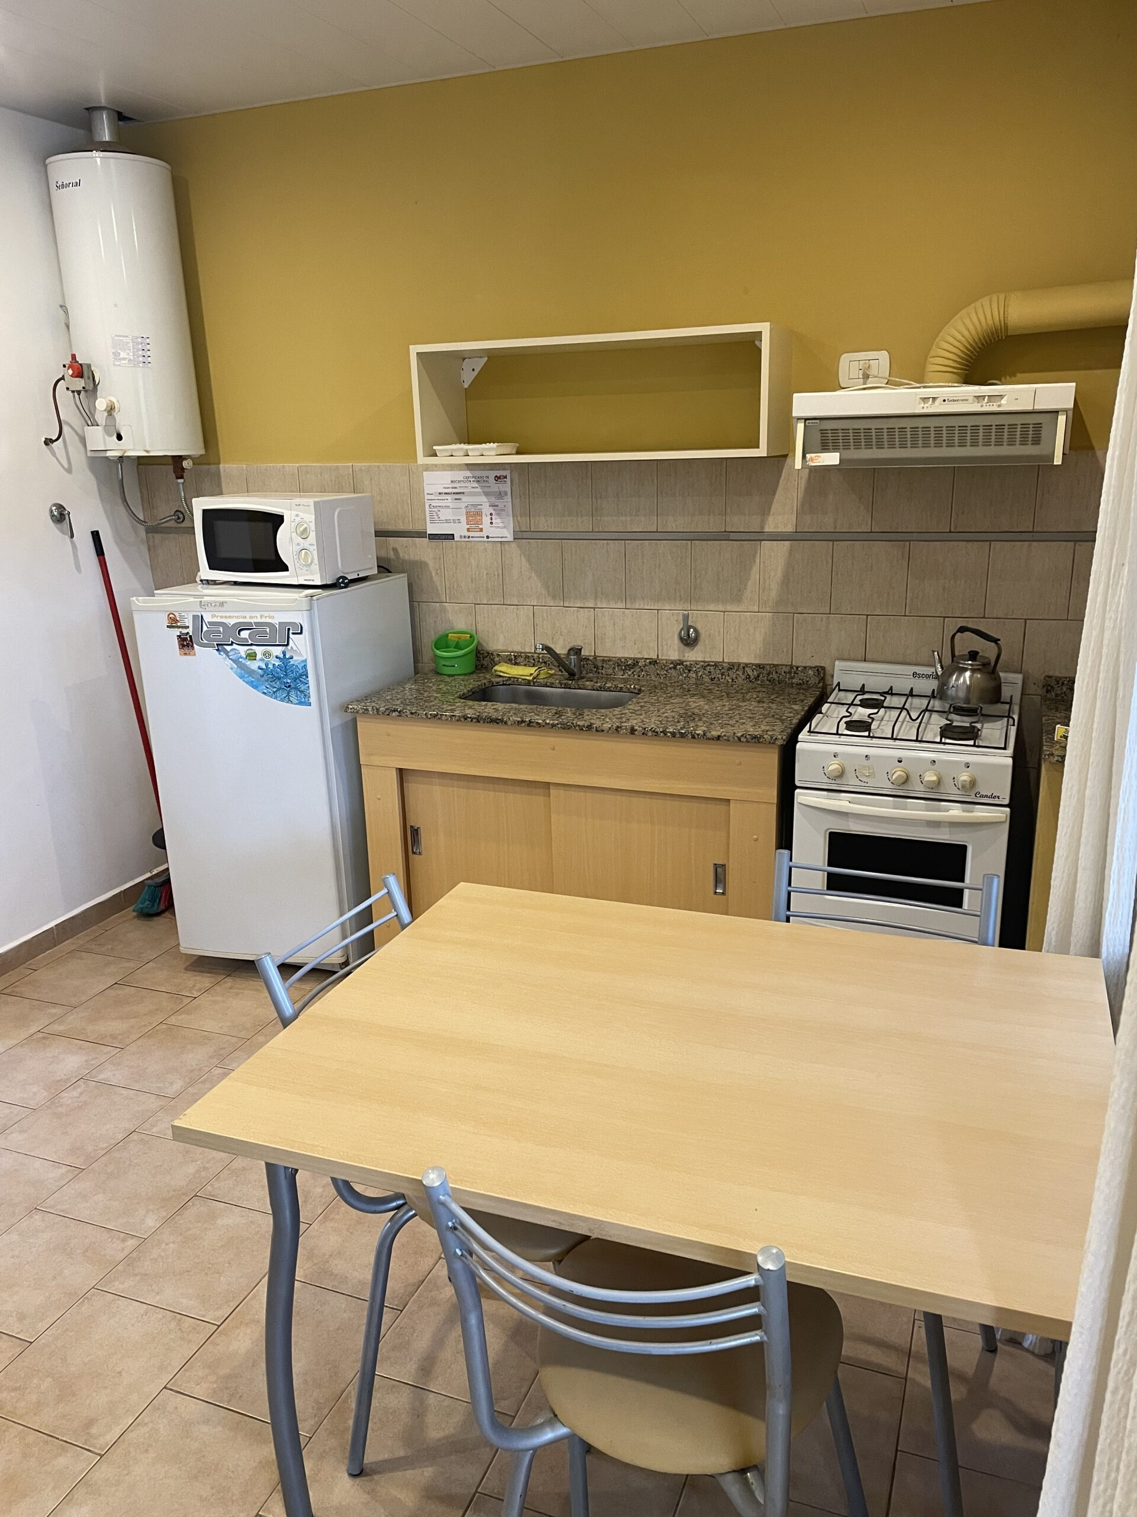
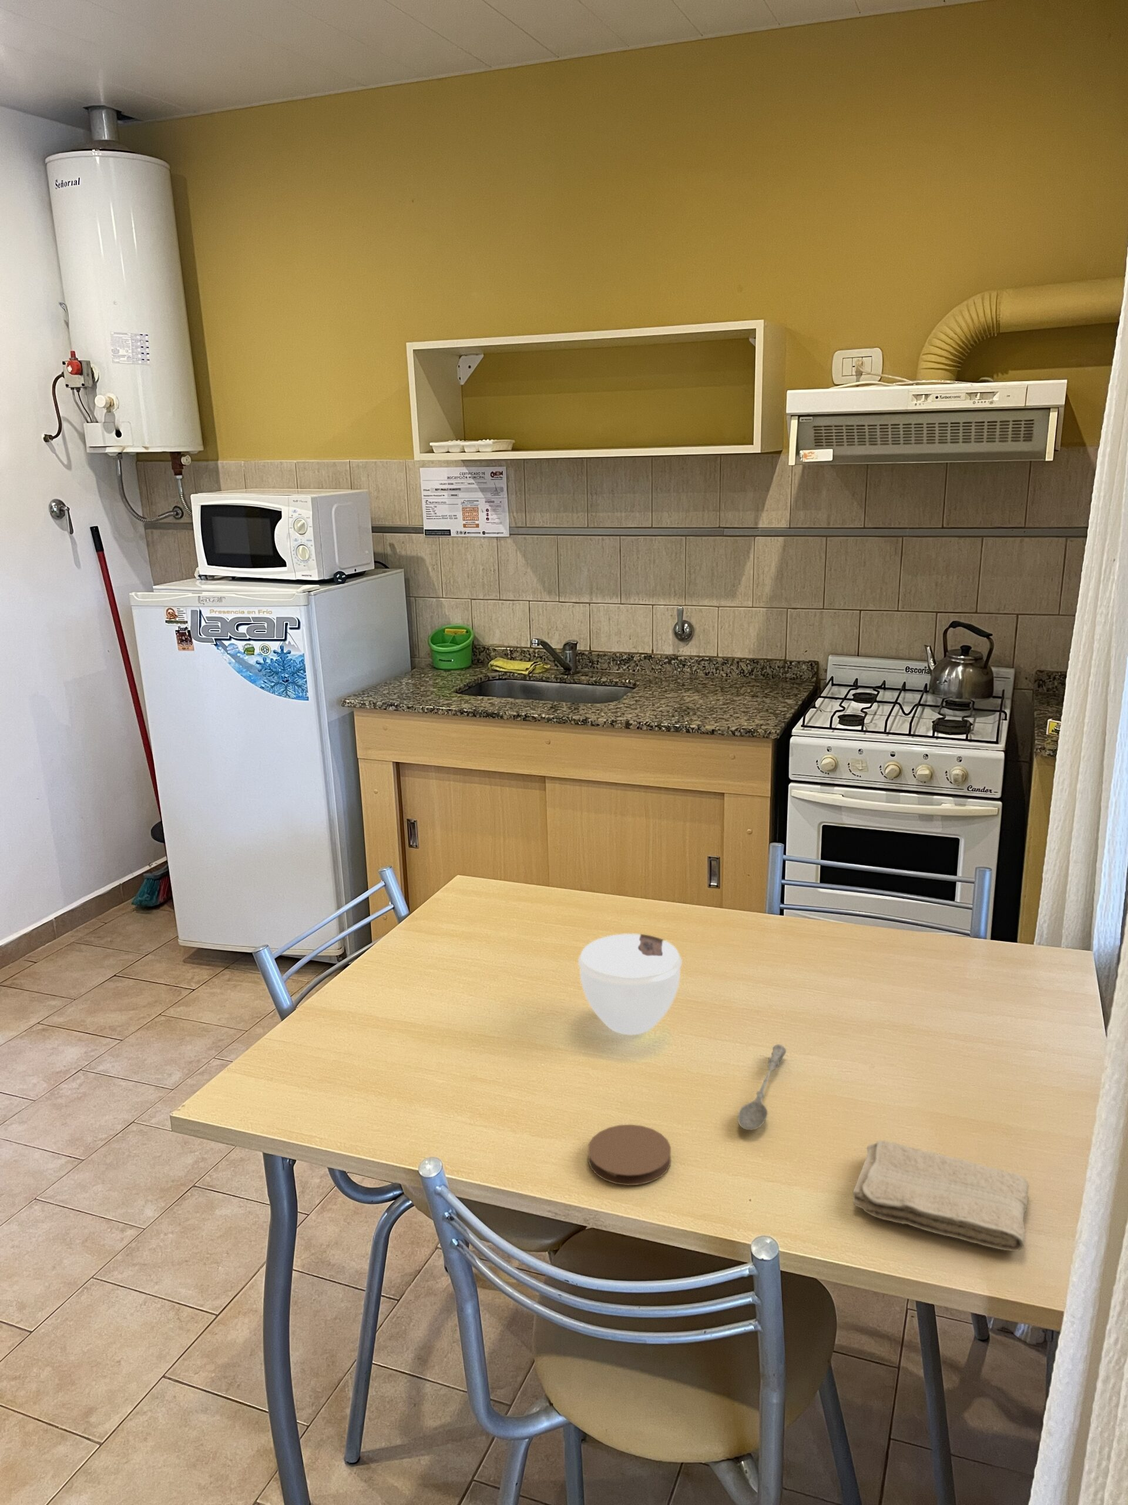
+ bowl [577,933,682,1036]
+ washcloth [852,1140,1030,1251]
+ coaster [588,1125,672,1186]
+ soupspoon [737,1044,787,1131]
